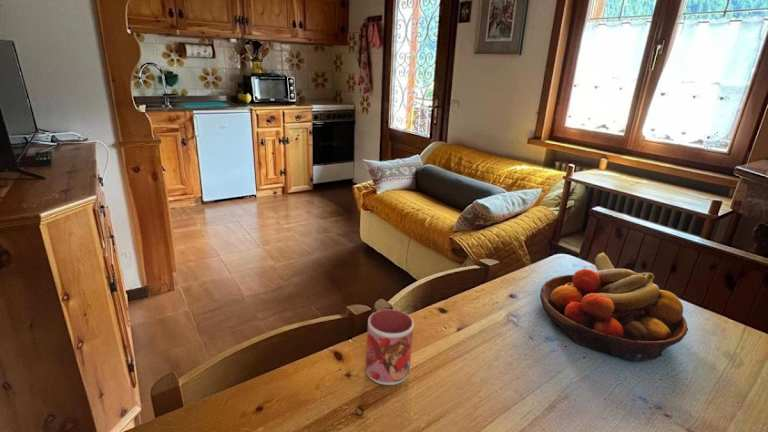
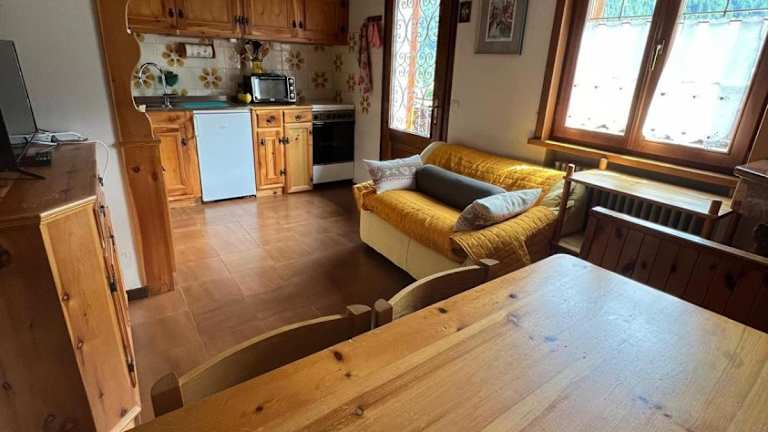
- fruit bowl [539,251,689,362]
- mug [365,308,415,386]
